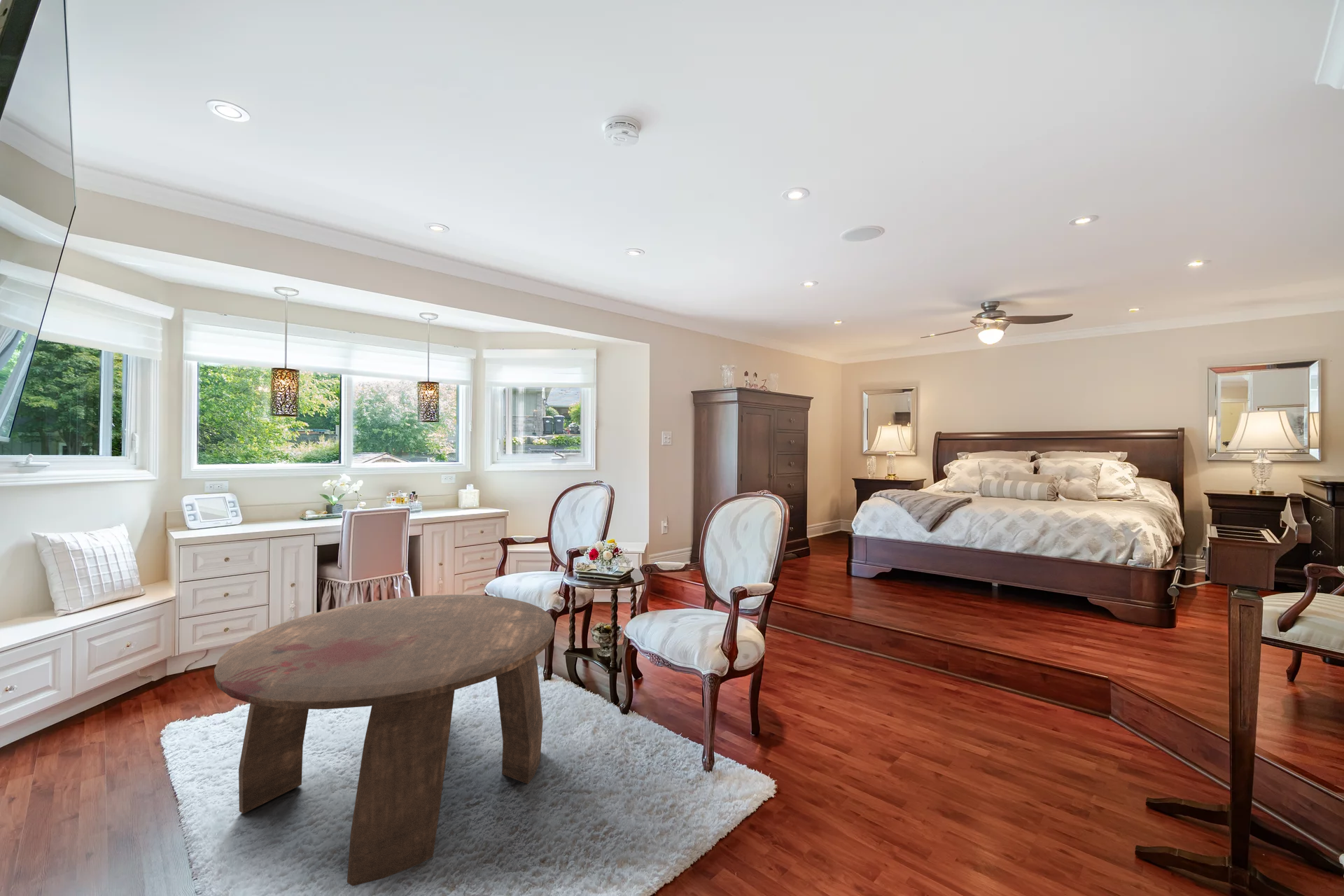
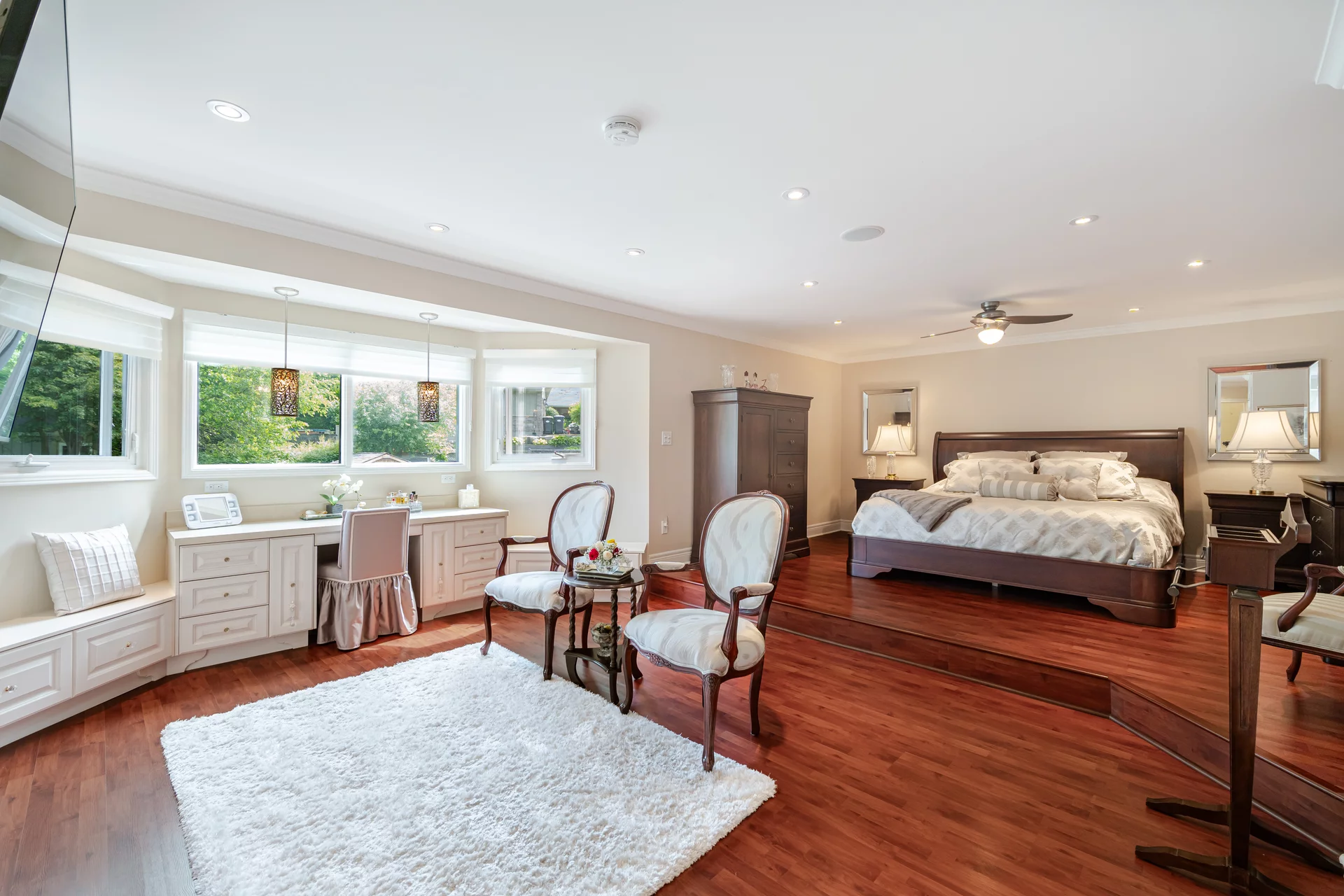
- coffee table [214,594,555,887]
